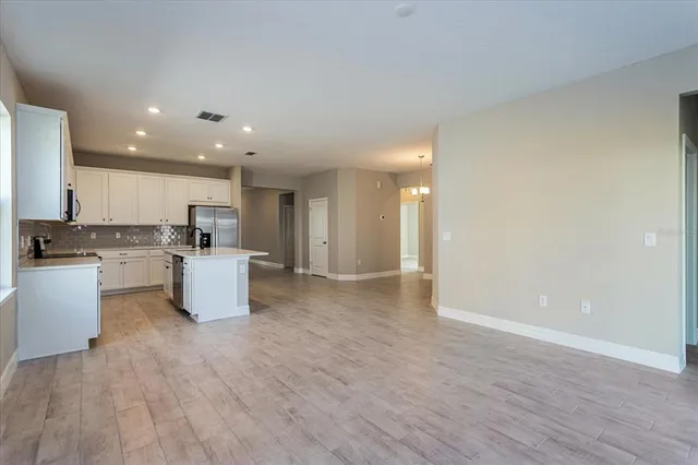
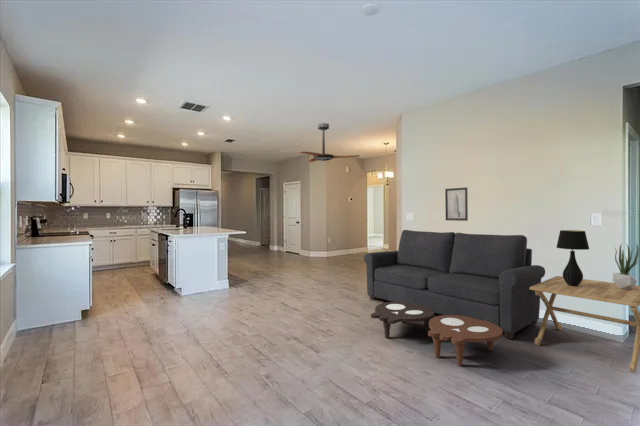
+ side table [530,275,640,373]
+ wall art [444,187,469,222]
+ table lamp [556,229,590,286]
+ potted plant [612,242,640,289]
+ ceiling fan [297,122,361,163]
+ coffee table [370,301,504,367]
+ sofa [363,229,546,340]
